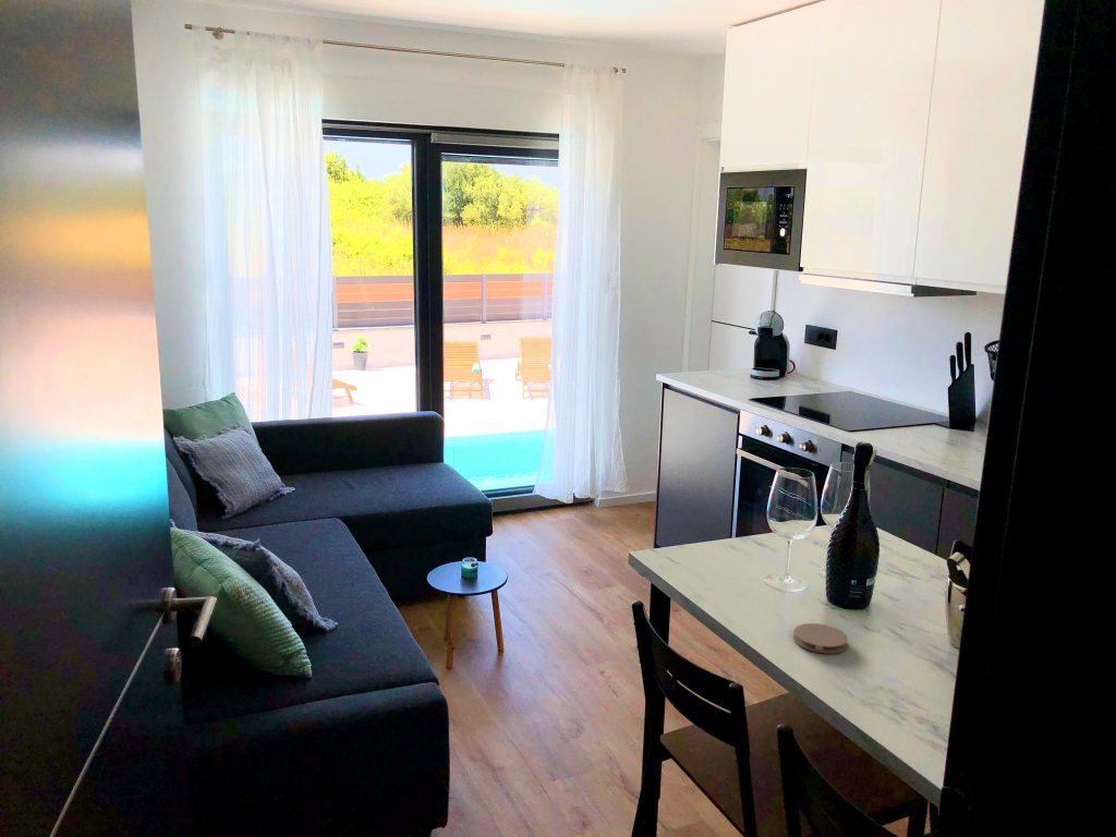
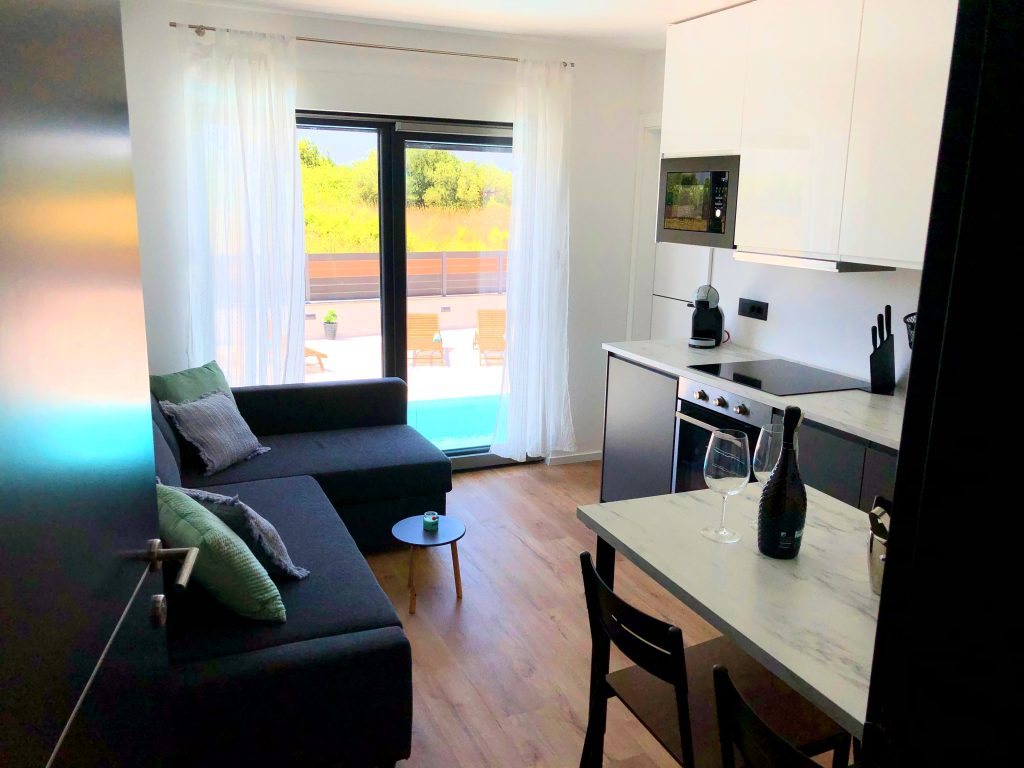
- coaster [792,622,849,654]
